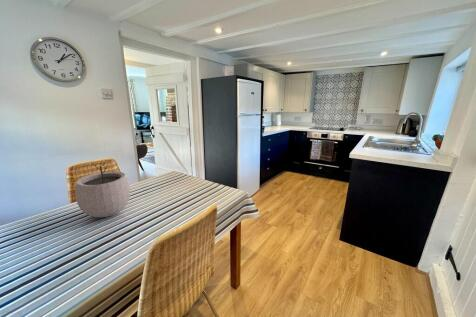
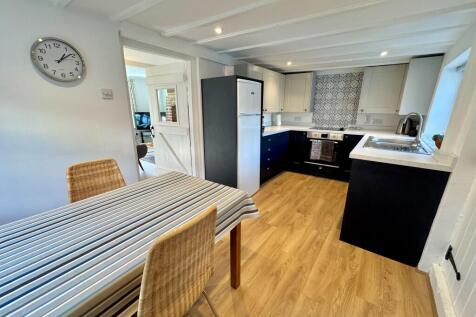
- plant pot [75,162,131,218]
